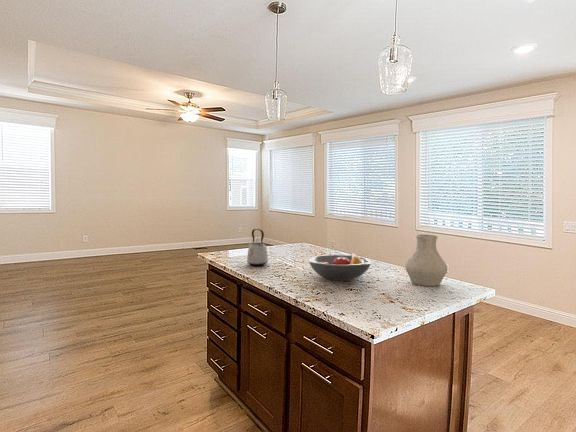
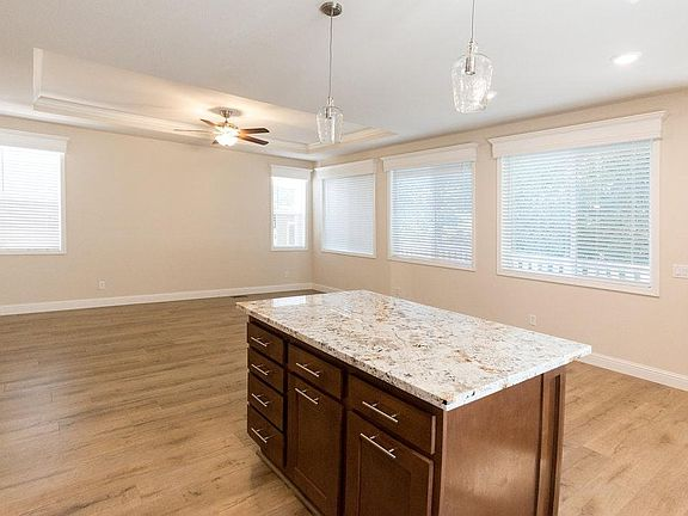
- kettle [246,228,269,266]
- fruit bowl [307,252,373,281]
- vase [404,234,448,287]
